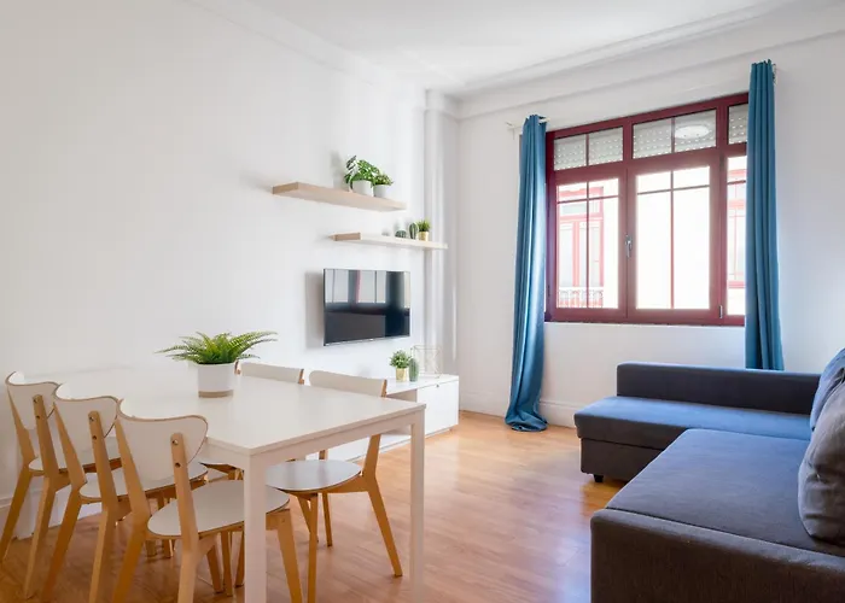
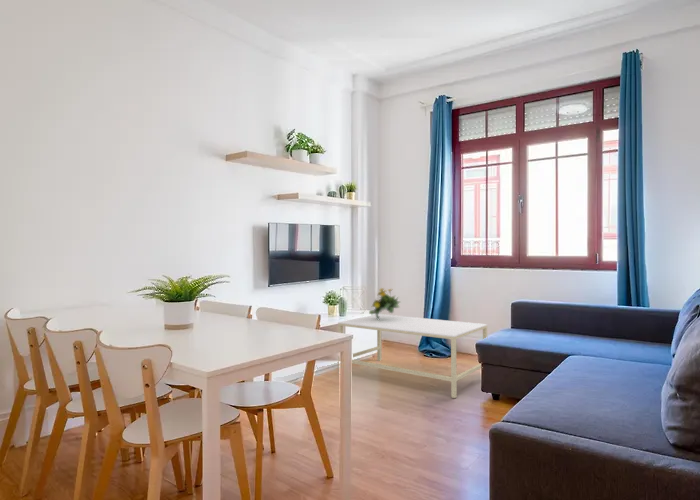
+ flowering plant [368,287,402,320]
+ coffee table [337,313,488,399]
